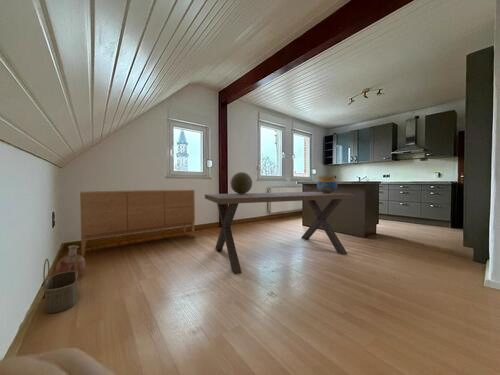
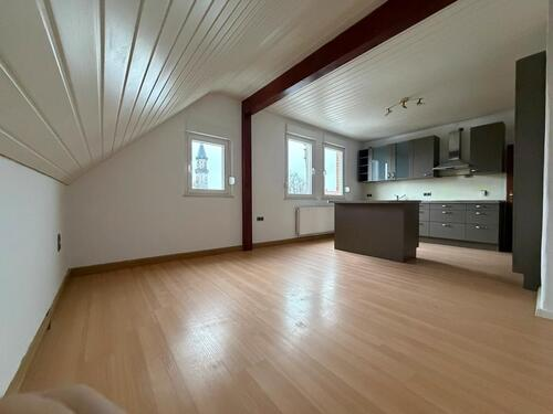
- vase [55,244,86,274]
- wicker basket [42,253,79,314]
- ceramic pot [316,175,338,193]
- decorative sphere [229,171,253,194]
- dining table [204,191,355,275]
- sideboard [79,188,196,257]
